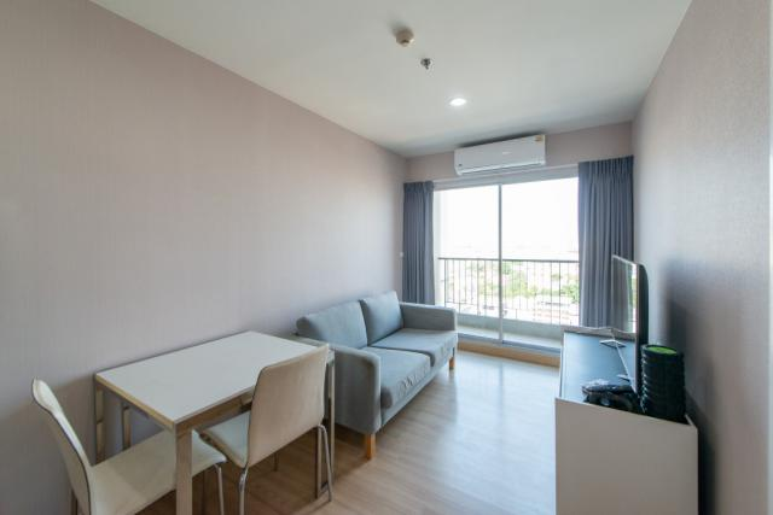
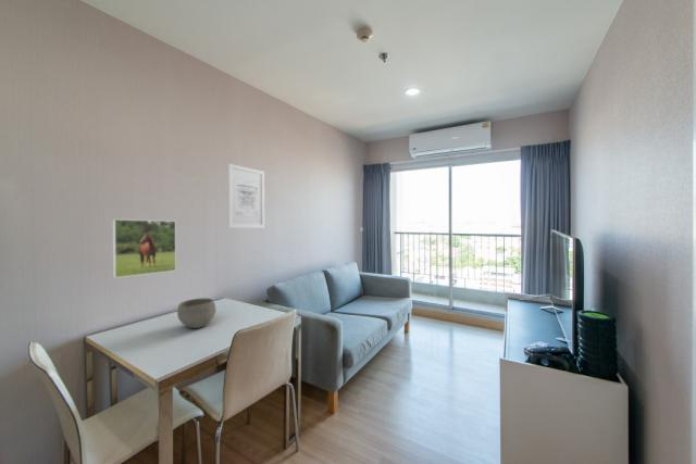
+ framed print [111,218,177,279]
+ bowl [176,297,217,329]
+ wall art [227,162,265,229]
